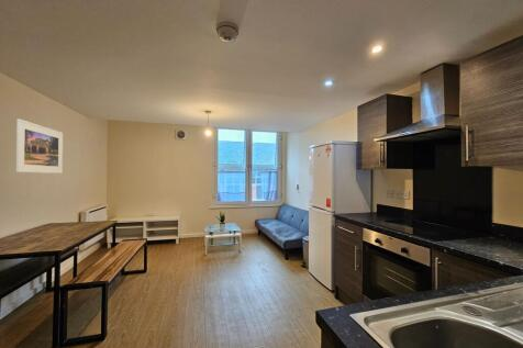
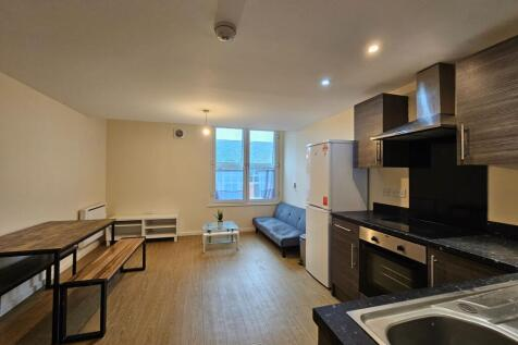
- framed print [15,117,64,175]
